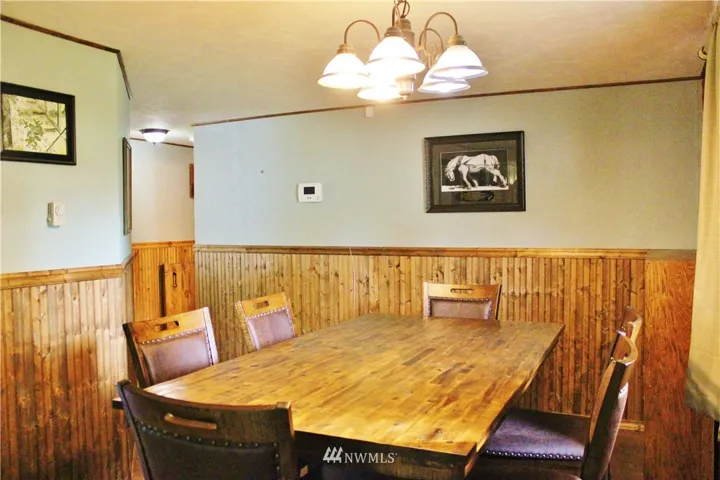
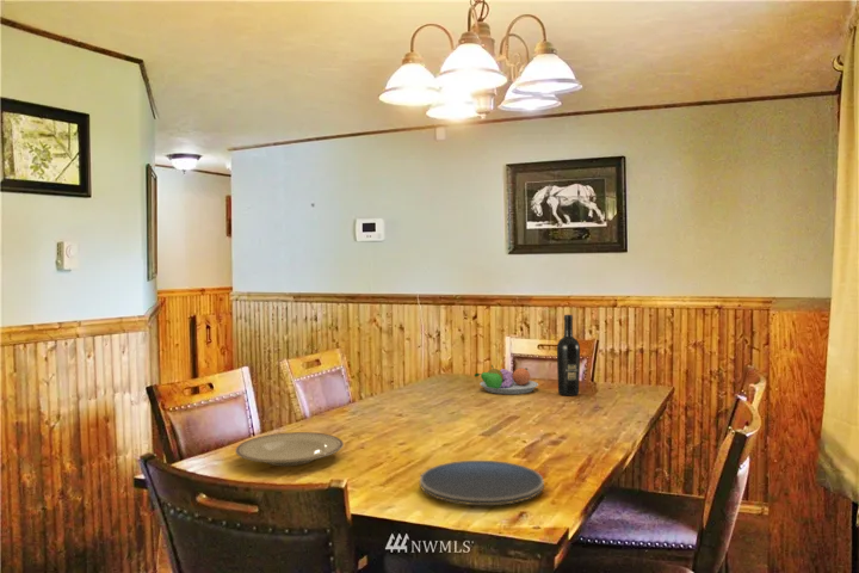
+ fruit bowl [474,364,539,395]
+ plate [234,431,345,467]
+ wine bottle [556,314,581,398]
+ plate [419,460,545,506]
